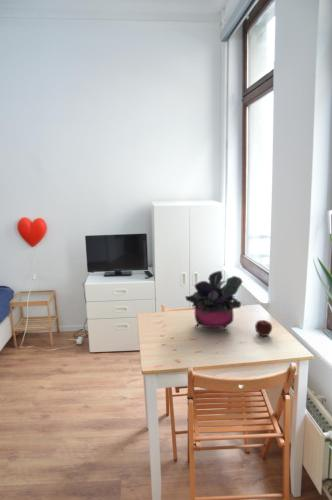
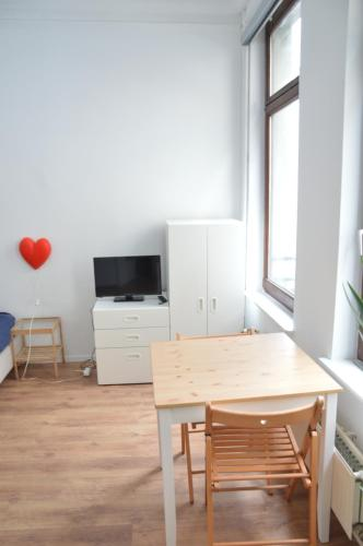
- apple [254,319,273,337]
- potted plant [184,270,244,331]
